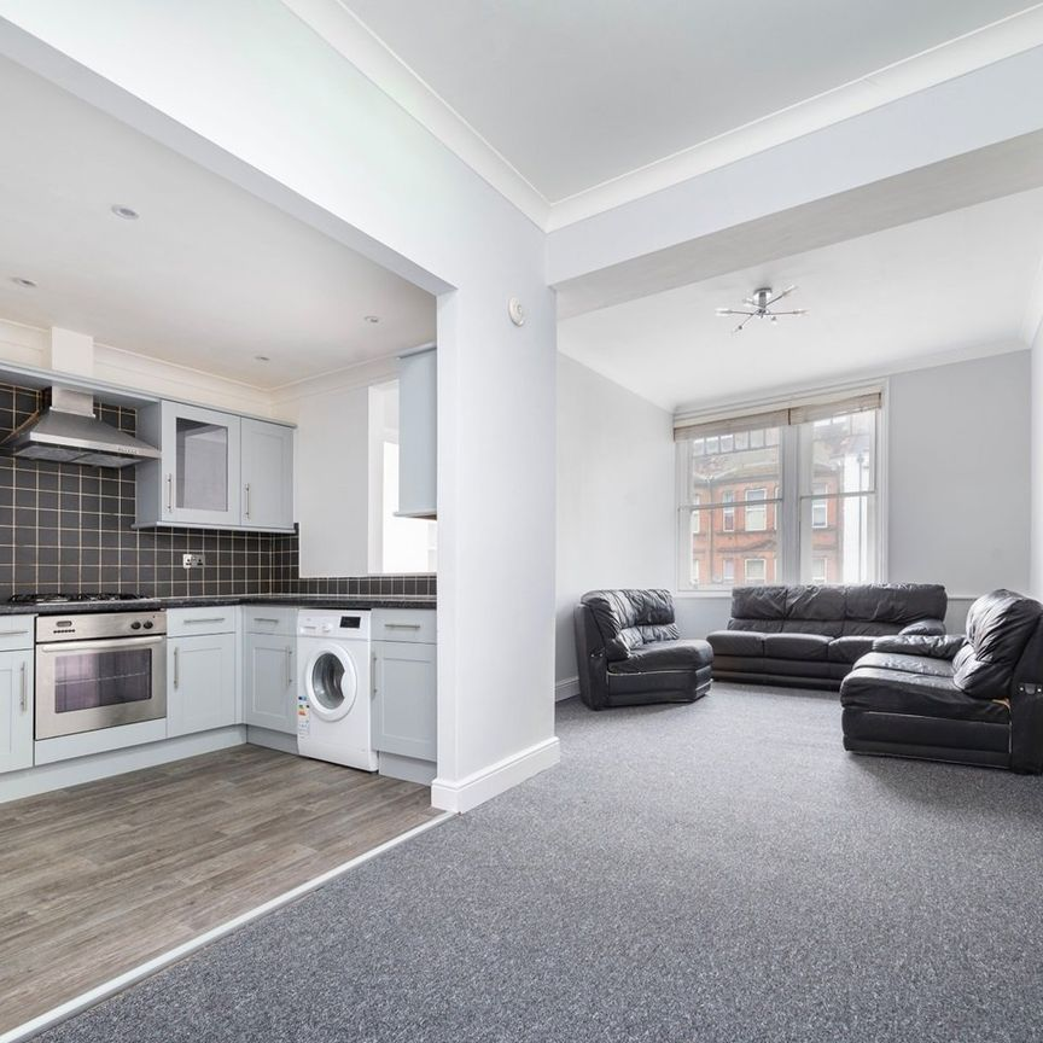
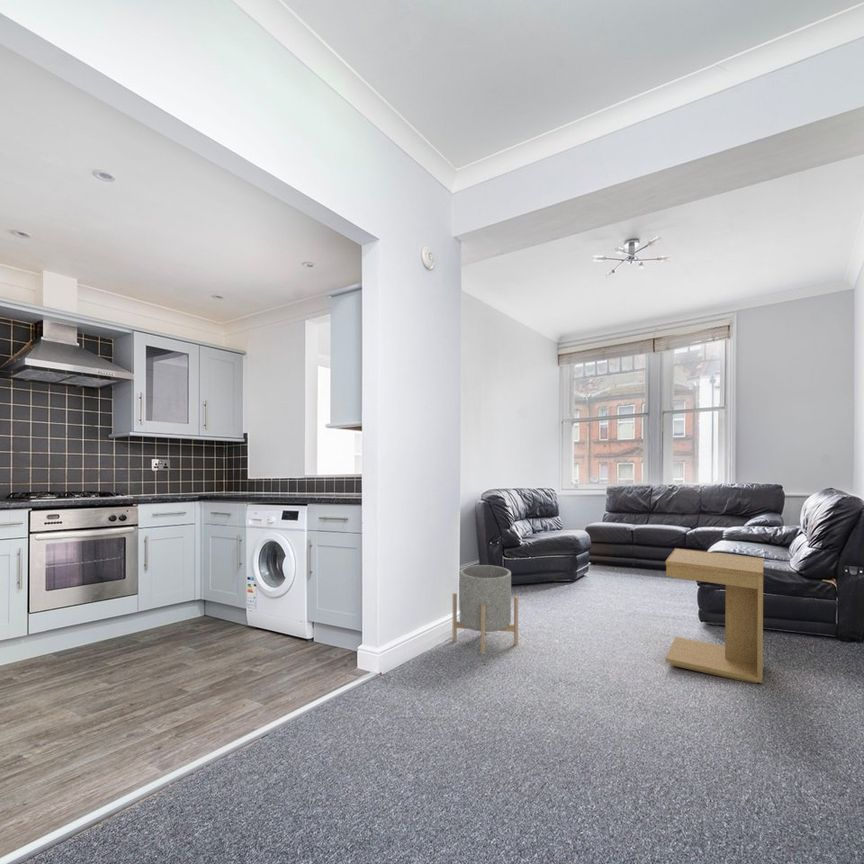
+ side table [665,547,765,684]
+ planter [452,564,519,655]
